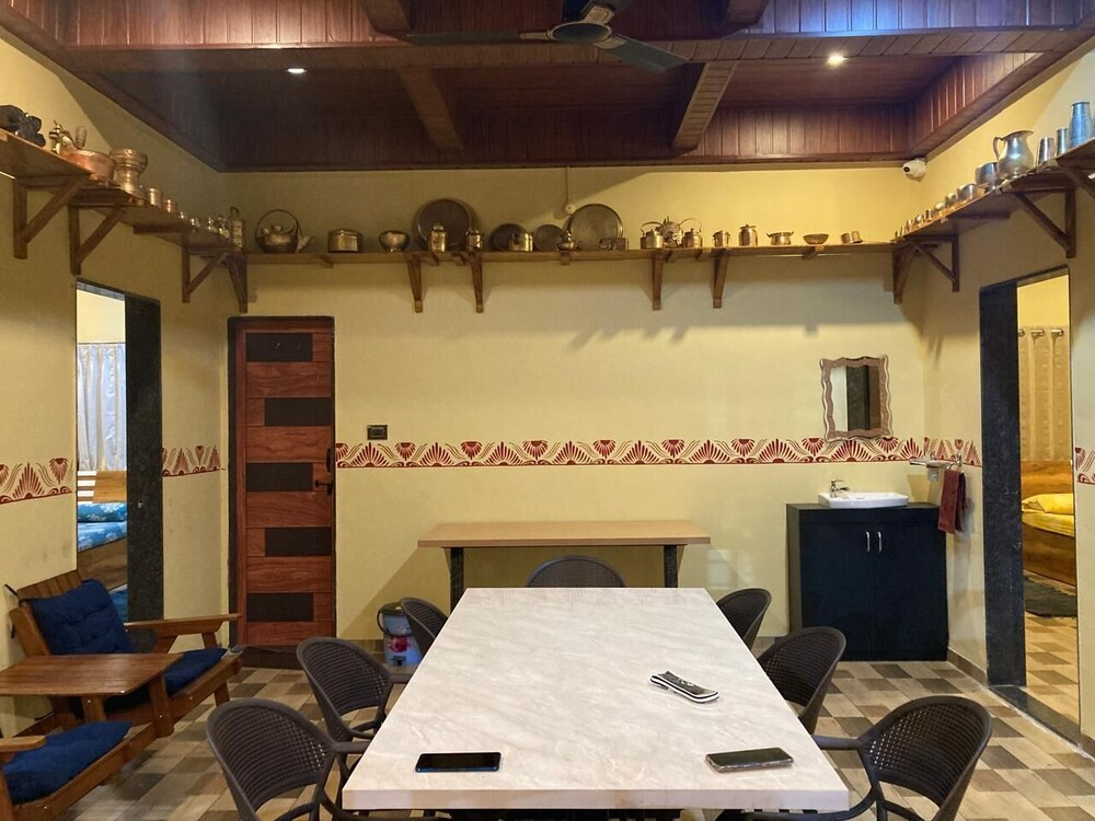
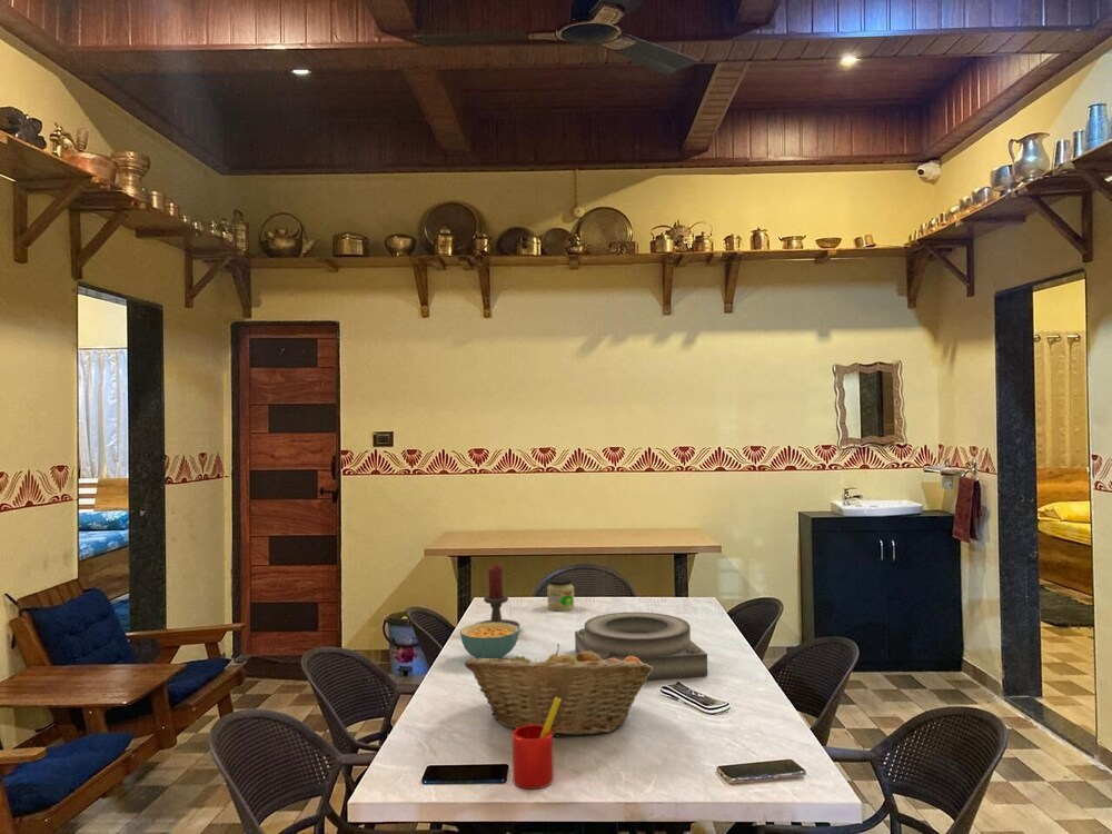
+ fruit basket [464,643,653,738]
+ straw [512,697,562,790]
+ candle holder [473,564,522,629]
+ decorative bowl [574,610,708,682]
+ cereal bowl [459,623,520,659]
+ jar [546,577,575,613]
